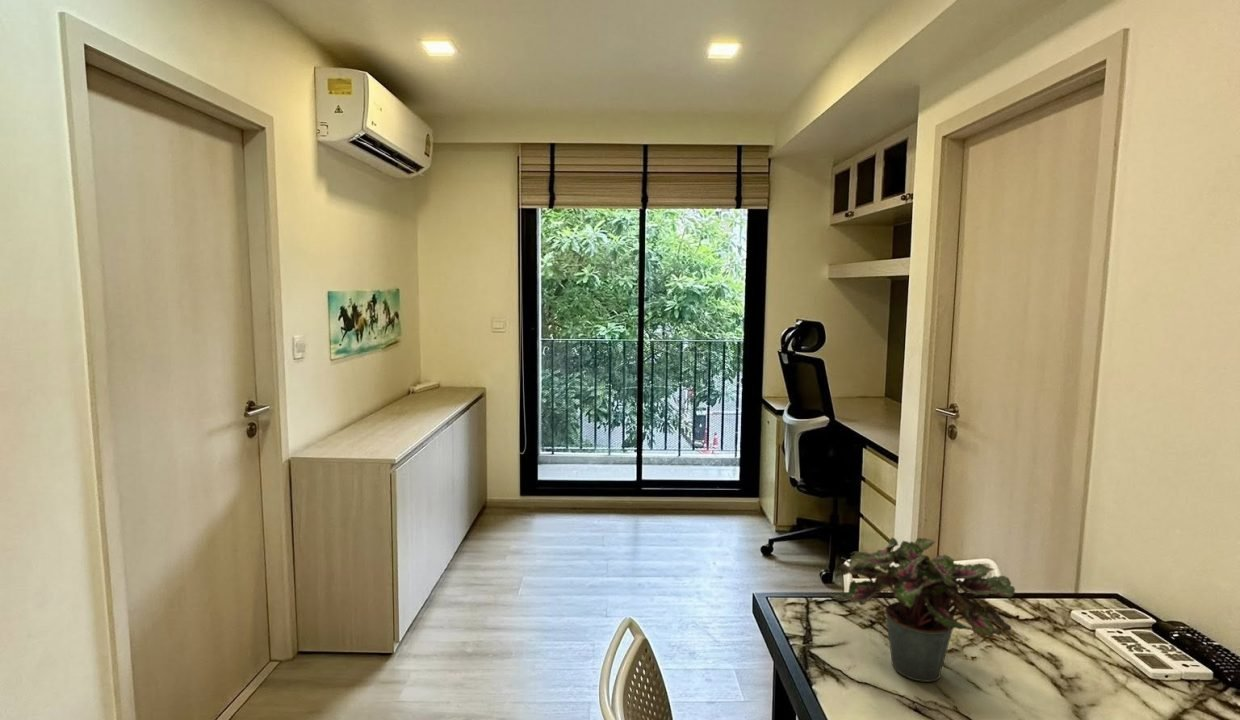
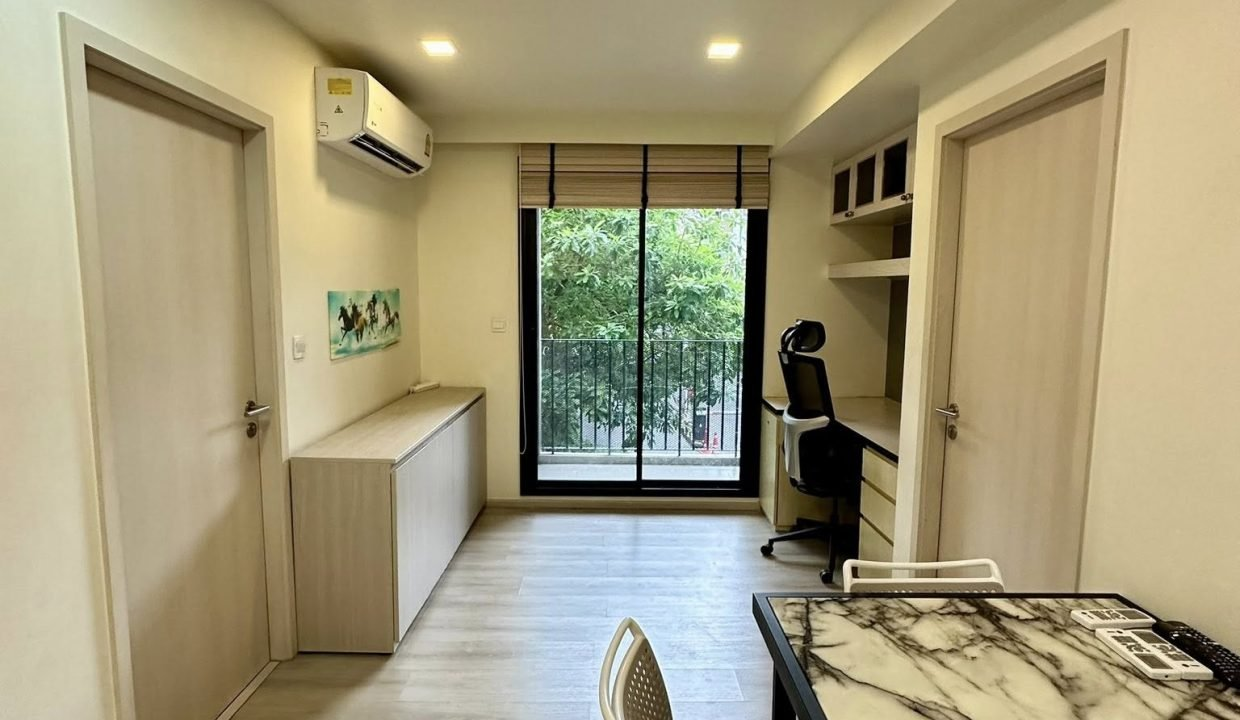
- potted plant [827,537,1016,683]
